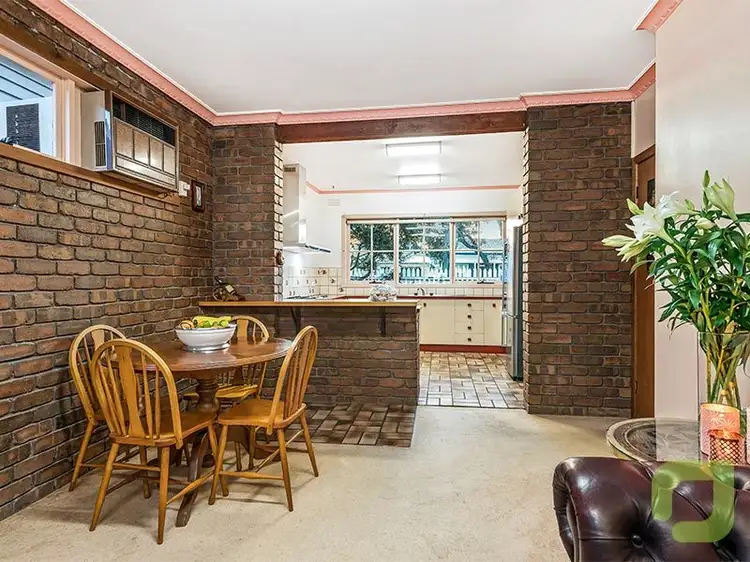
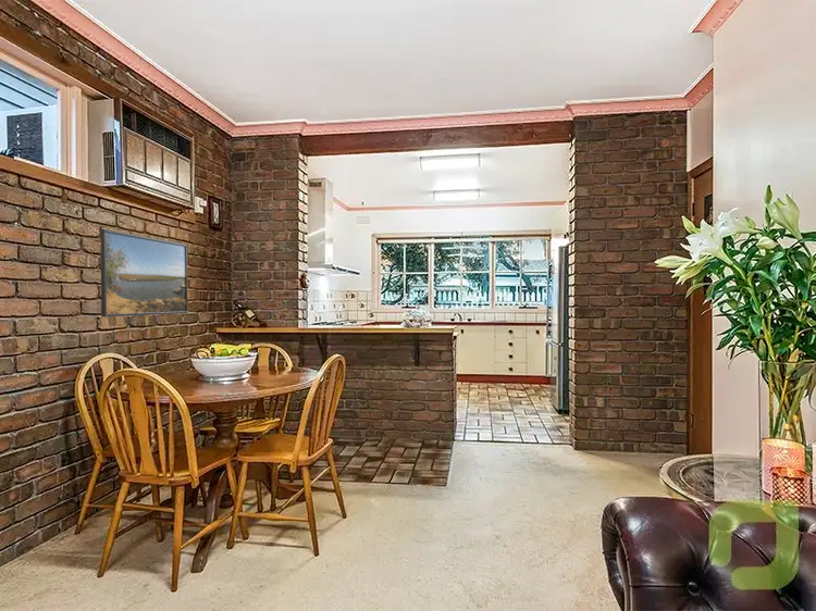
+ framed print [99,227,189,319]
